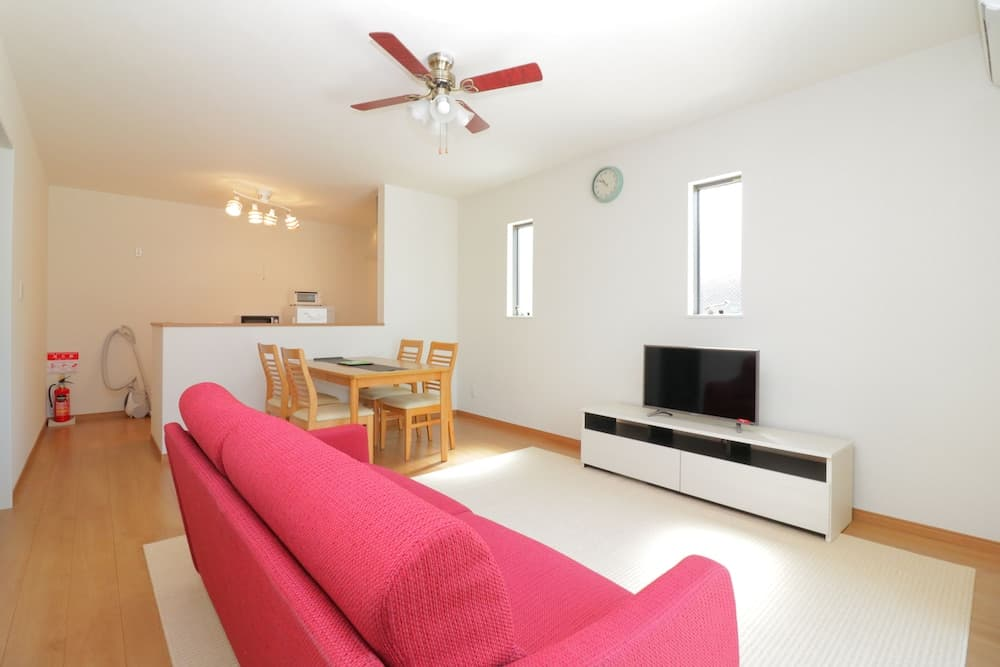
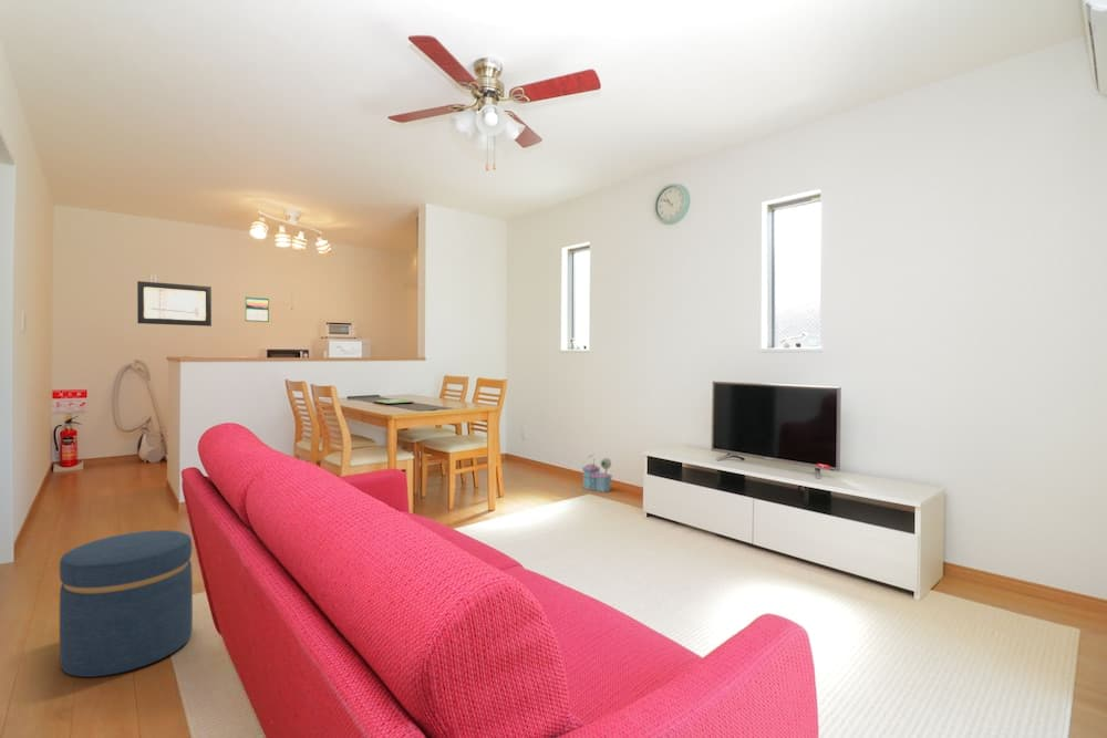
+ wall art [136,280,213,328]
+ toy house [581,453,613,493]
+ calendar [245,295,270,323]
+ ottoman [59,529,194,678]
